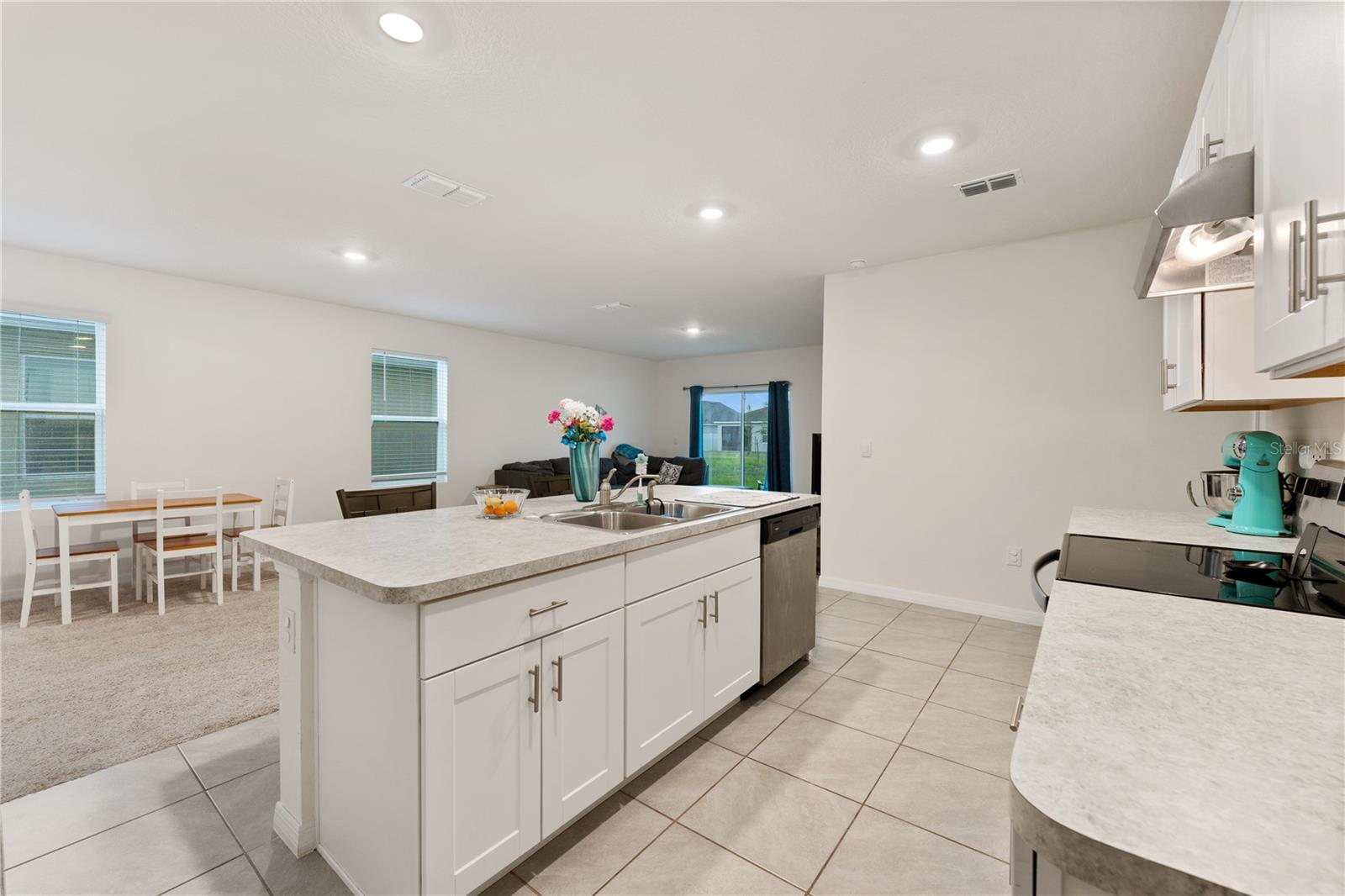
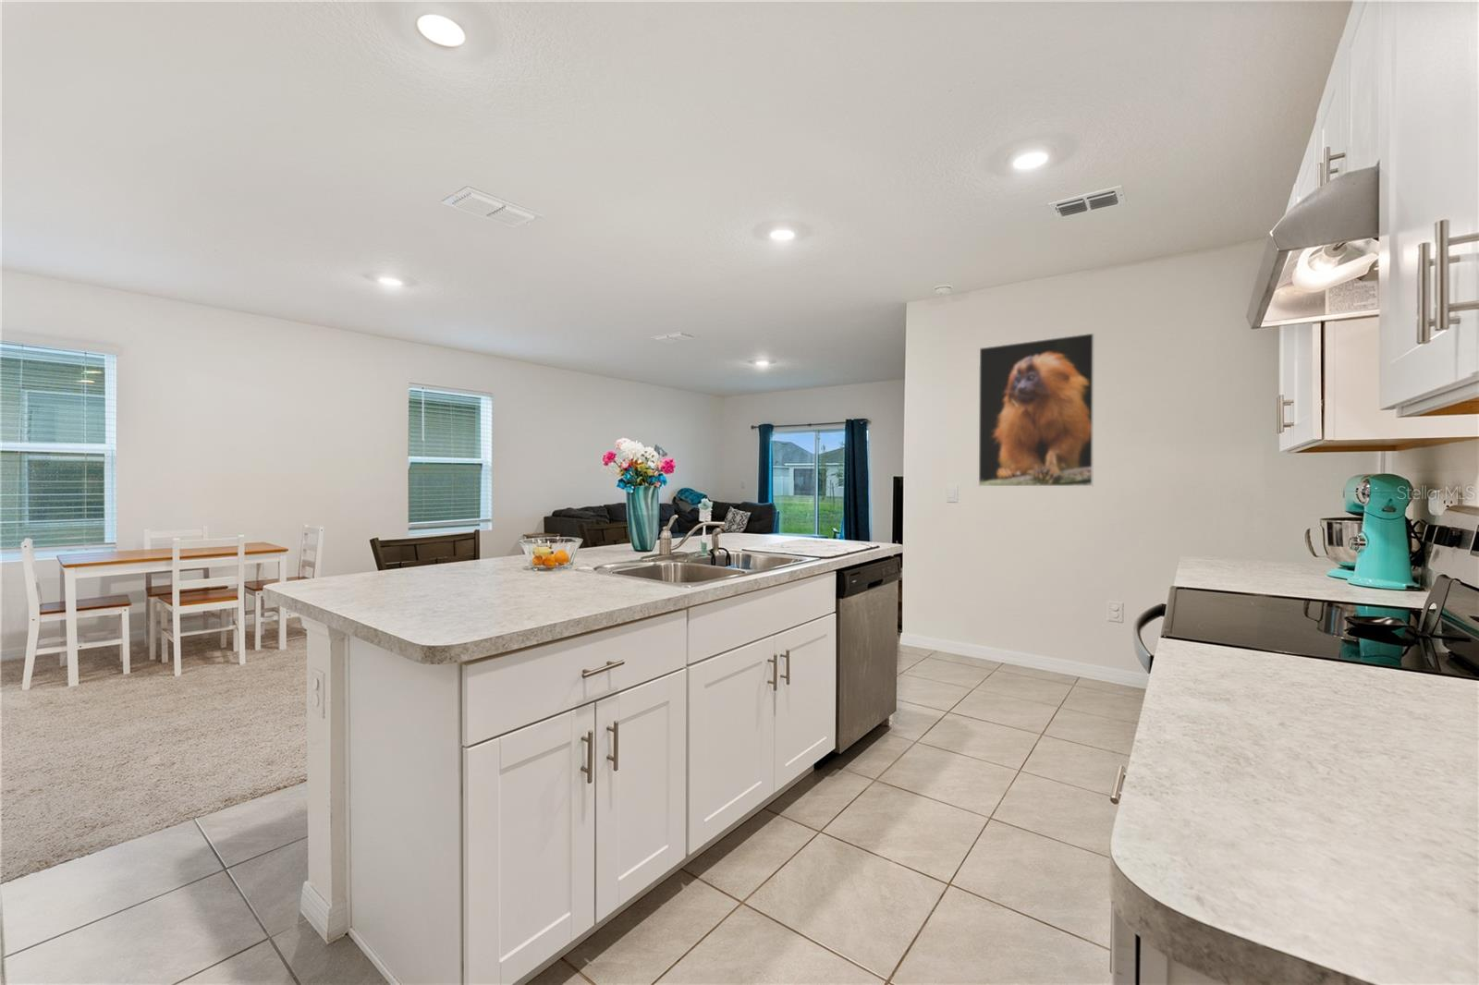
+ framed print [978,333,1095,487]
